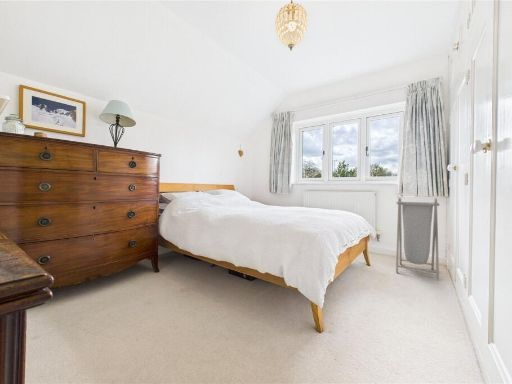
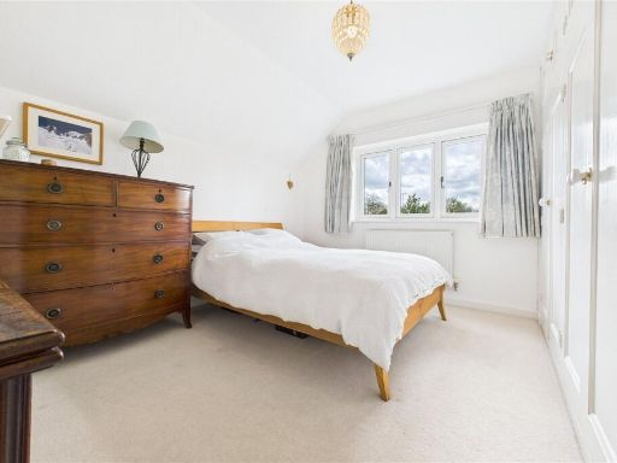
- laundry hamper [395,197,440,280]
